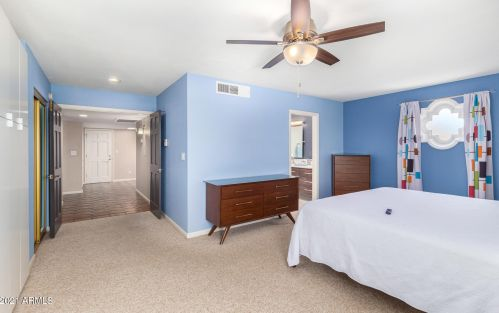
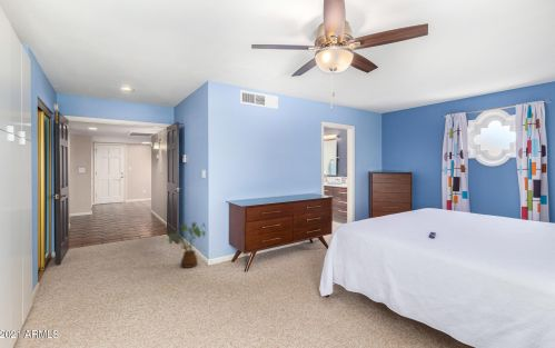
+ house plant [168,221,209,269]
